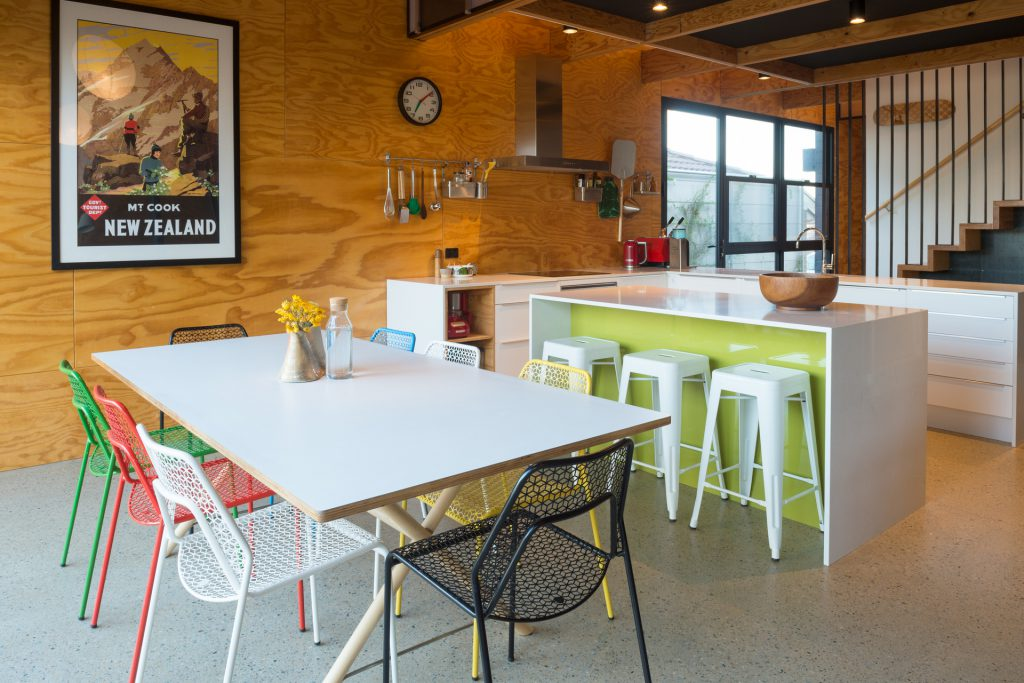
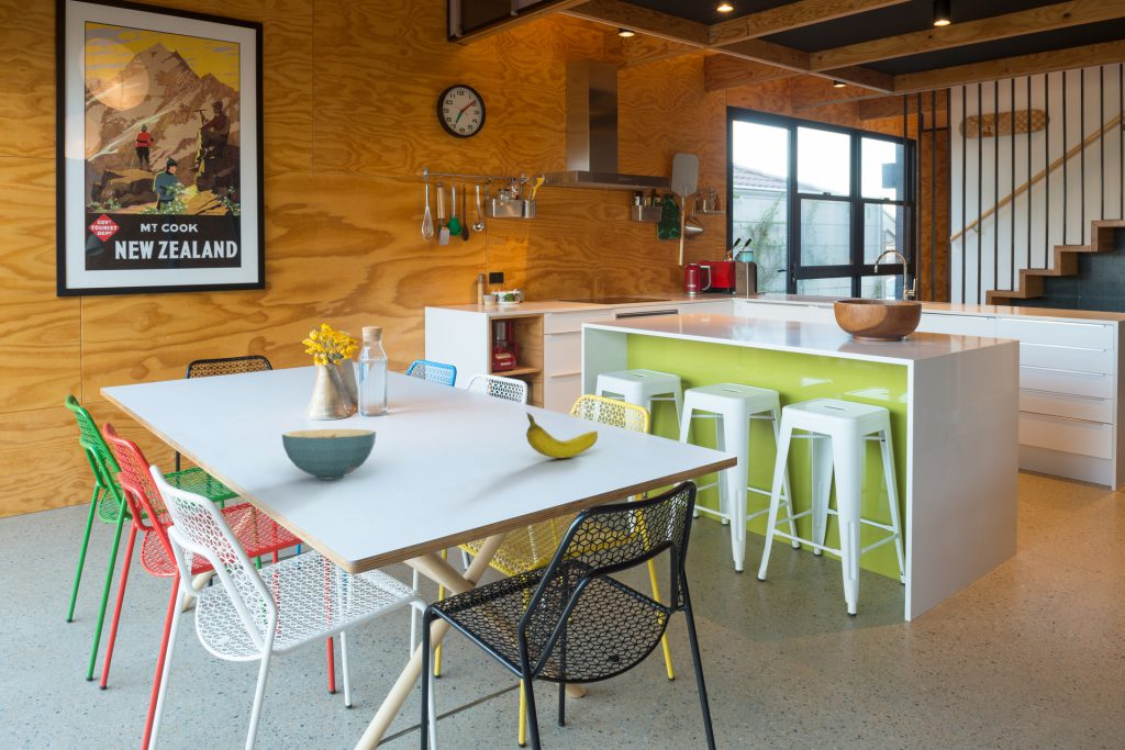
+ cereal bowl [281,428,377,481]
+ fruit [525,411,599,459]
